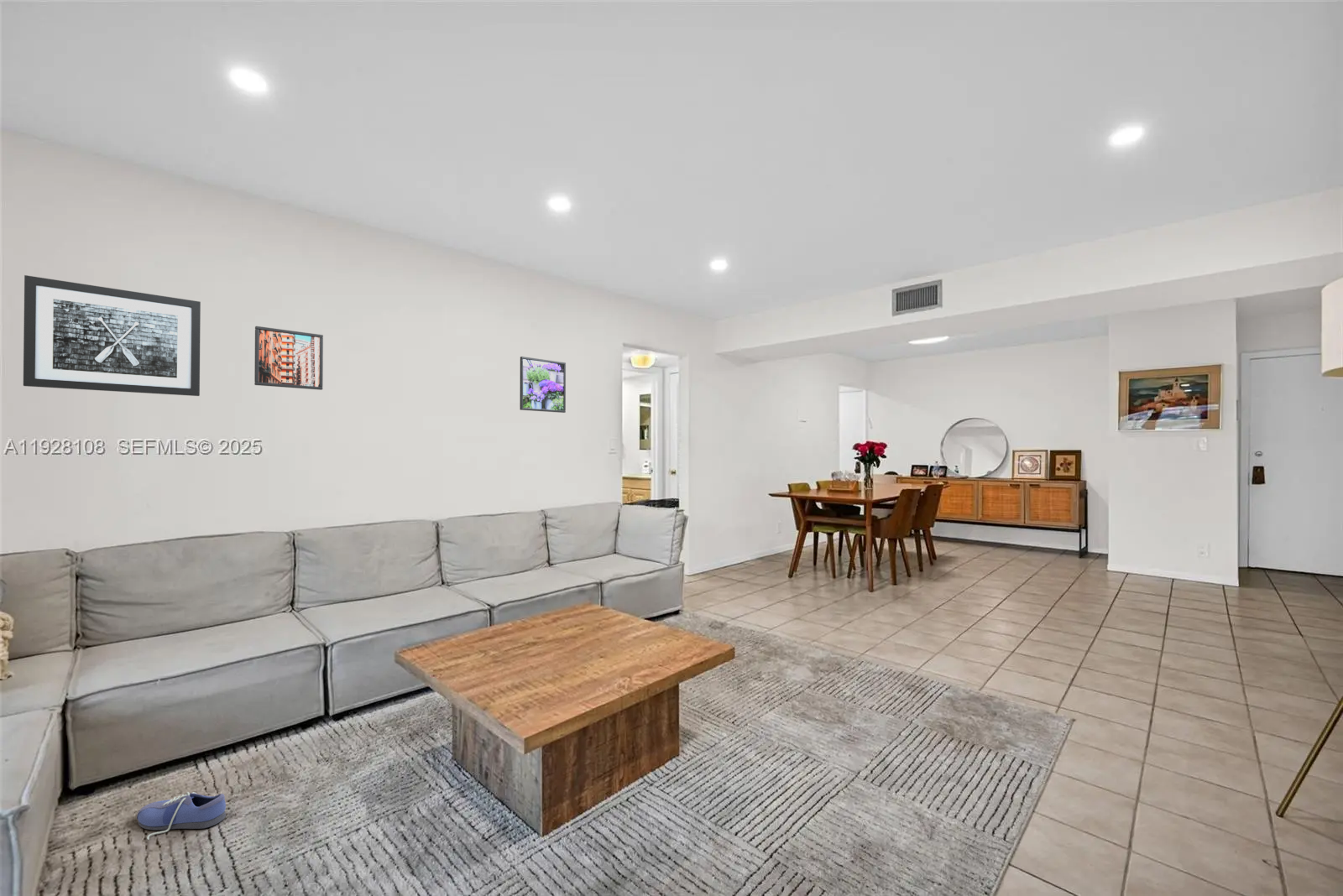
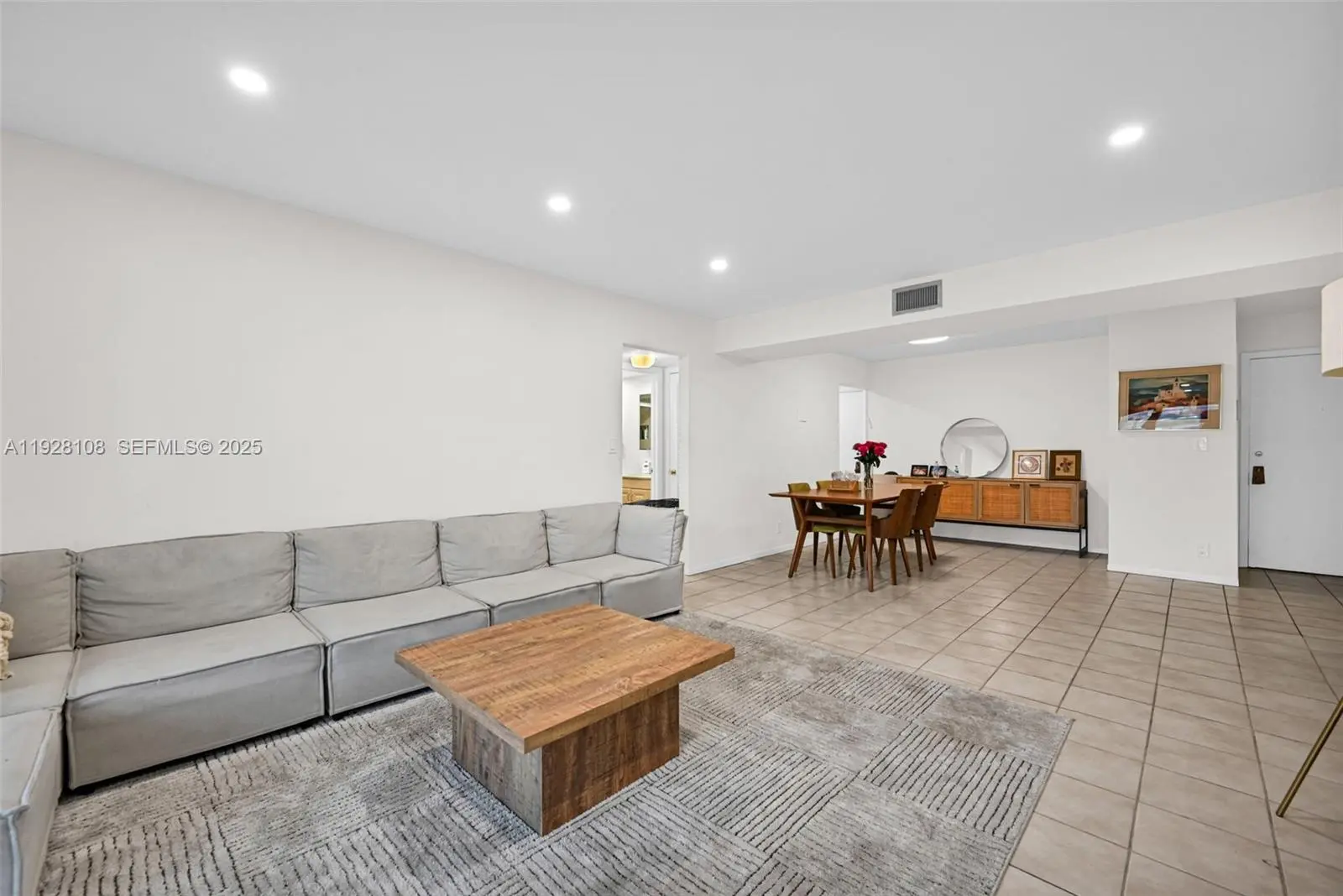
- wall art [23,274,201,397]
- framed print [253,326,324,391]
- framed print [519,356,567,414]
- shoe [136,791,227,841]
